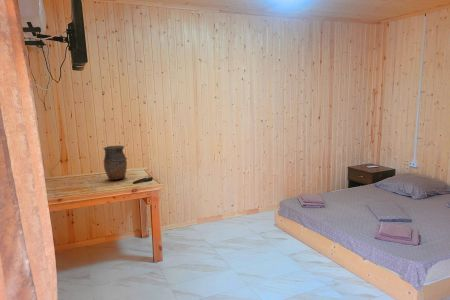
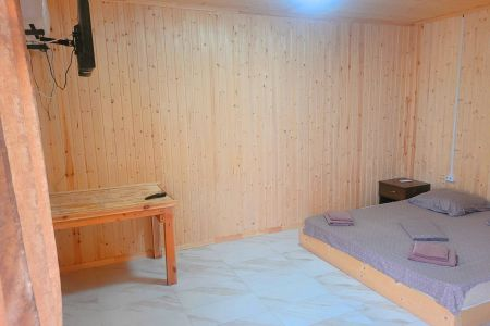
- vase [102,144,128,181]
